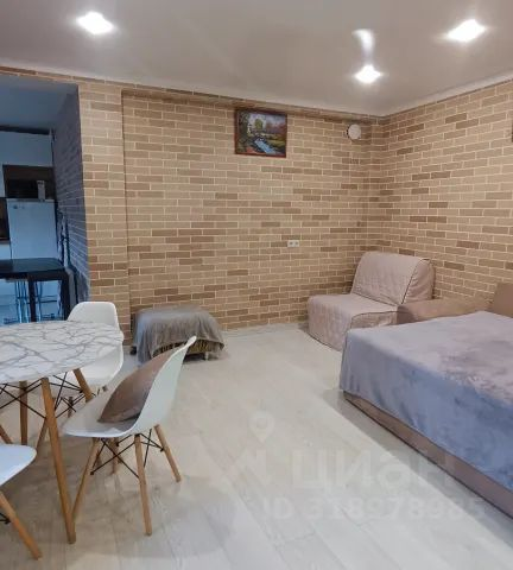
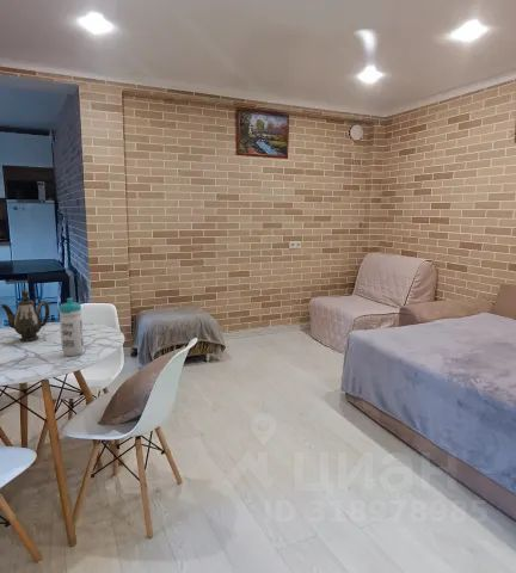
+ teapot [0,288,50,343]
+ water bottle [57,297,85,357]
